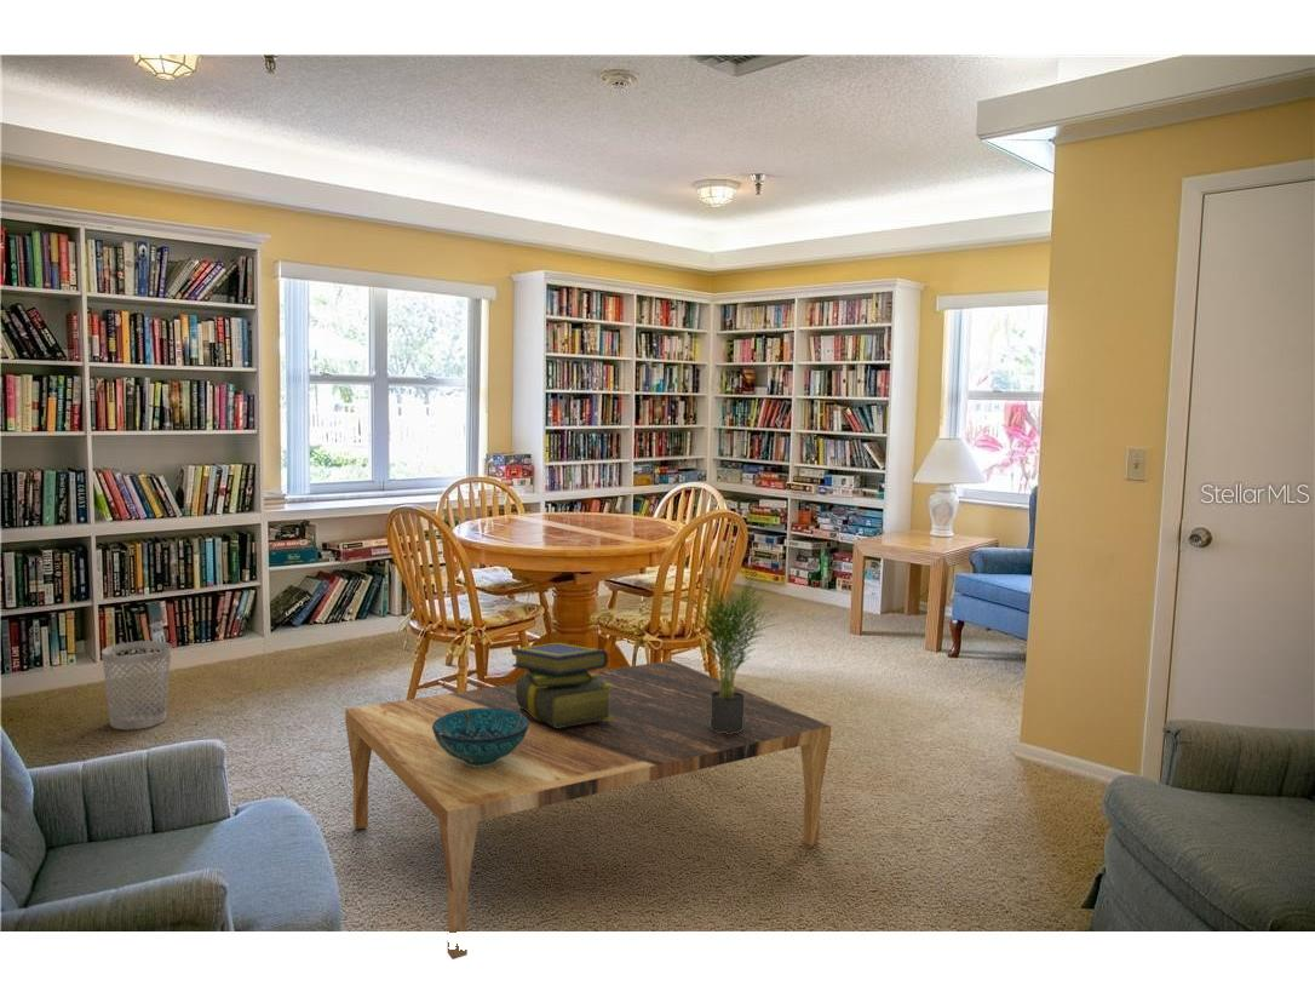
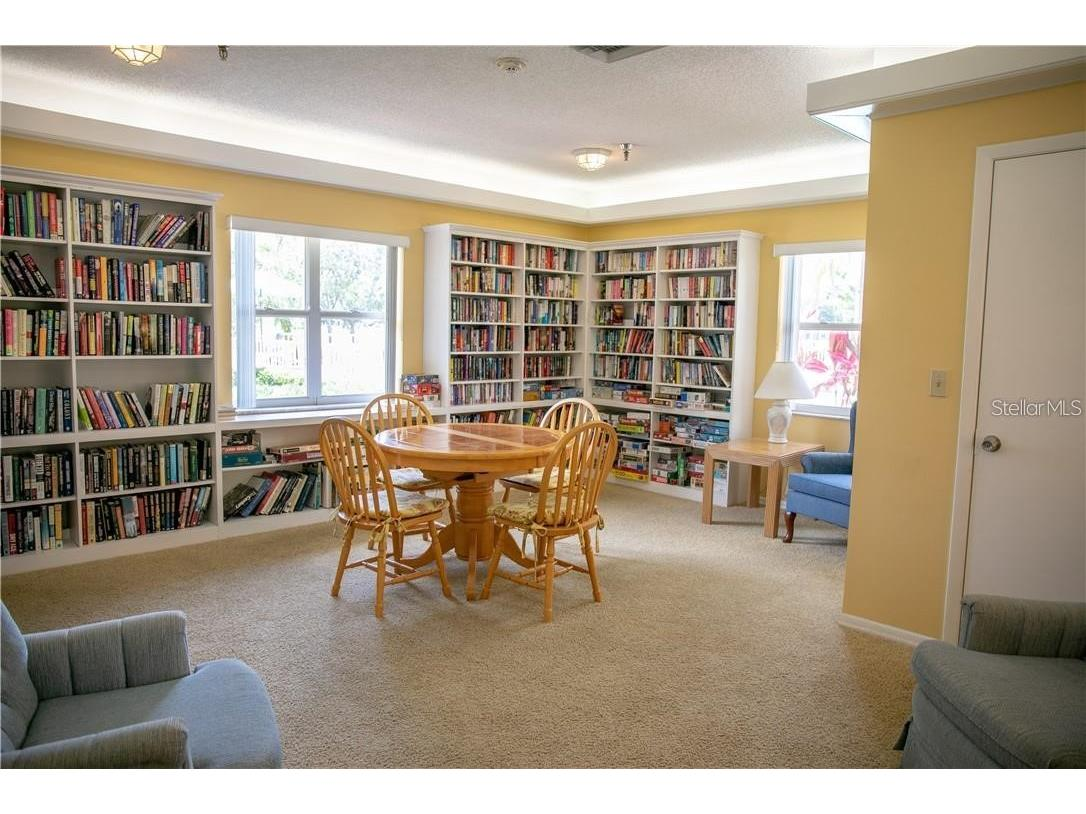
- wastebasket [101,640,173,730]
- potted plant [684,562,782,734]
- coffee table [344,659,832,961]
- decorative bowl [432,707,529,767]
- stack of books [511,642,613,728]
